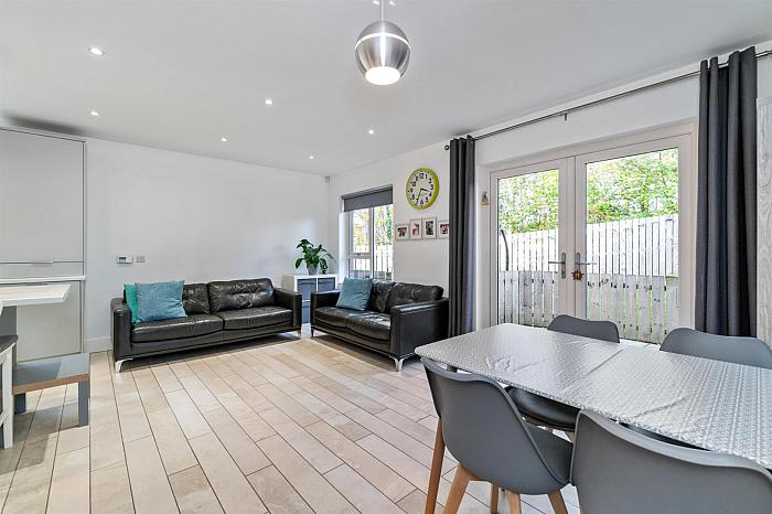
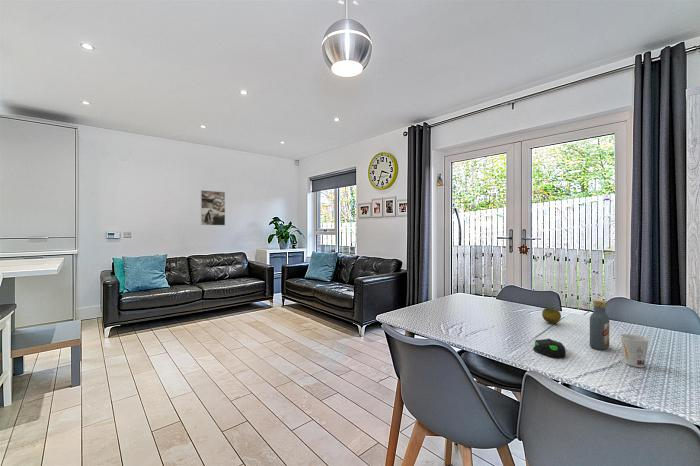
+ fruit [541,306,562,324]
+ cup [619,333,650,368]
+ vodka [589,298,610,351]
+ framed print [200,189,226,226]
+ computer mouse [532,337,567,359]
